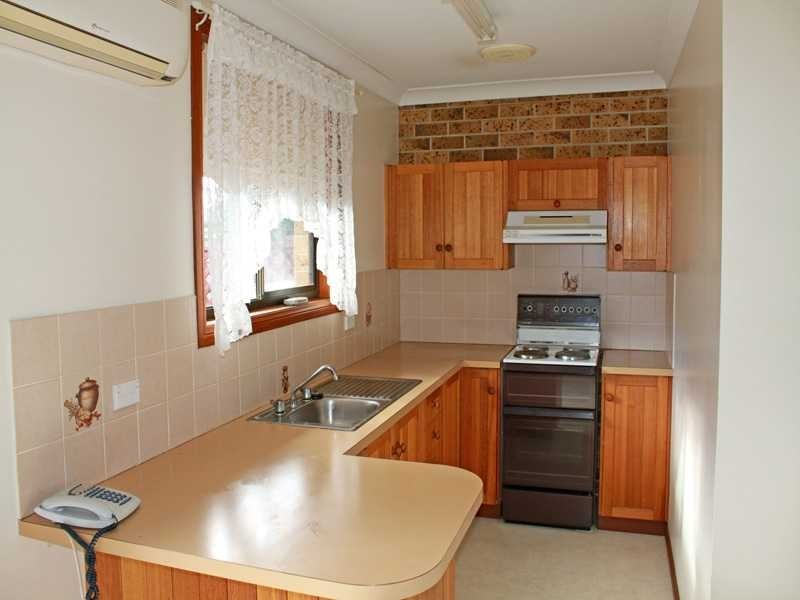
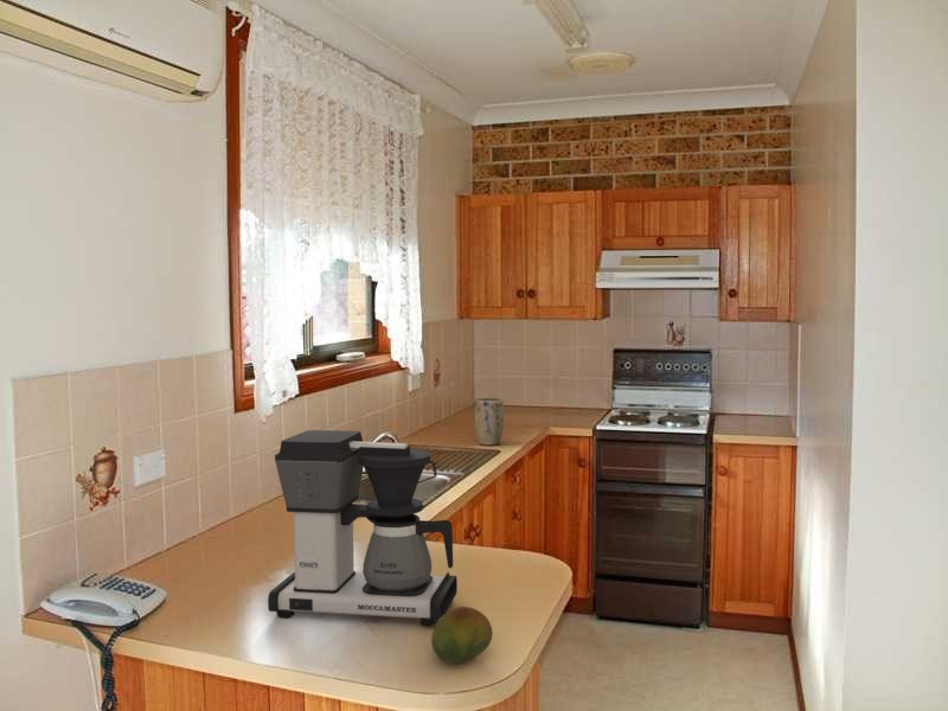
+ coffee maker [267,429,459,627]
+ fruit [430,606,494,665]
+ plant pot [473,397,505,447]
